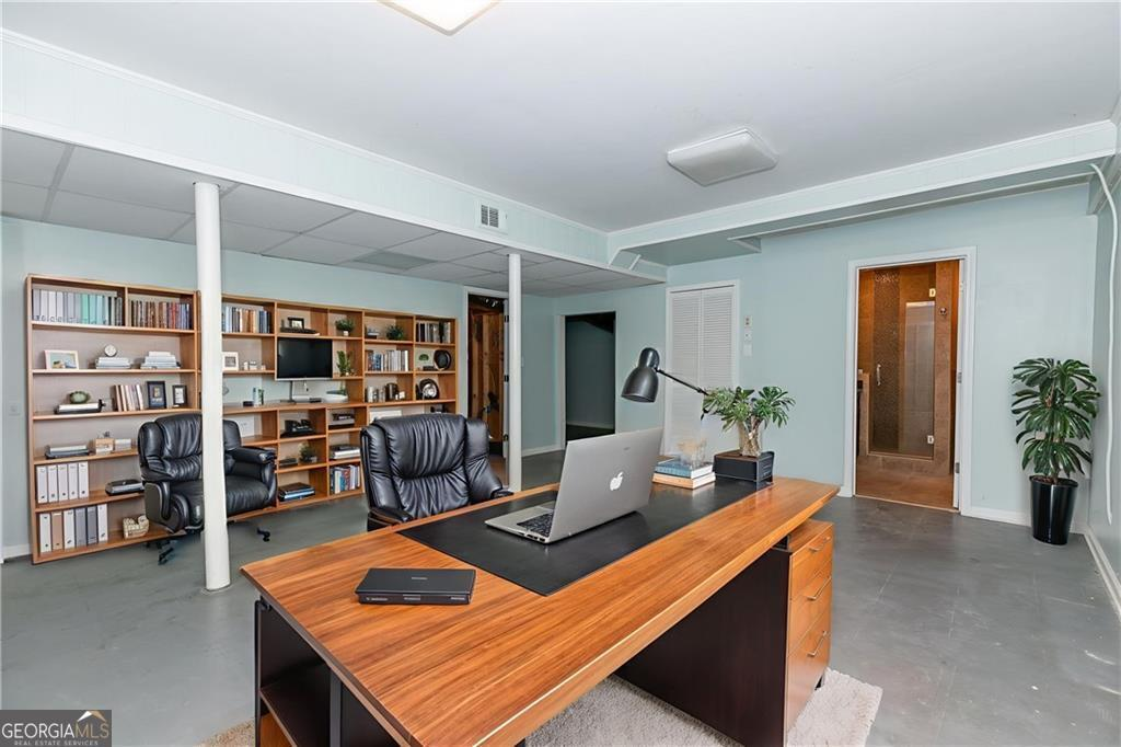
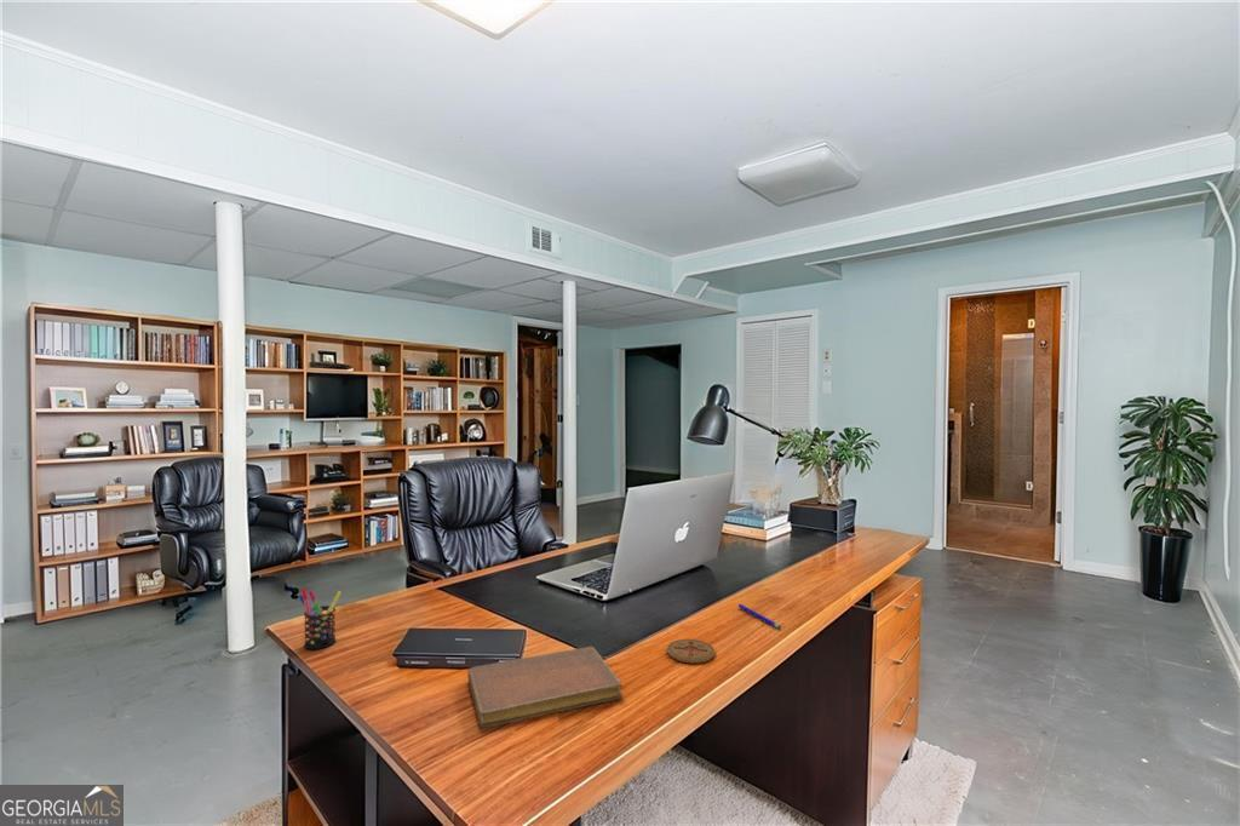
+ coaster [666,638,717,665]
+ pen holder [298,587,343,650]
+ notebook [466,646,624,729]
+ pen [737,603,782,630]
